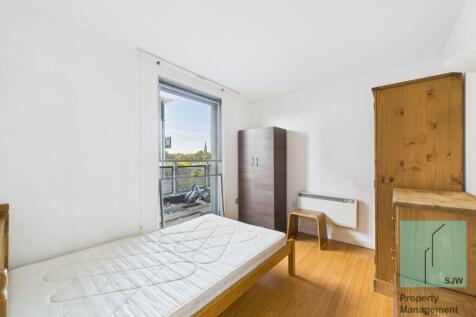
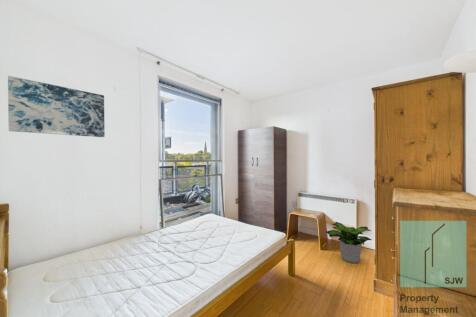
+ wall art [7,75,106,138]
+ potted plant [325,221,373,264]
